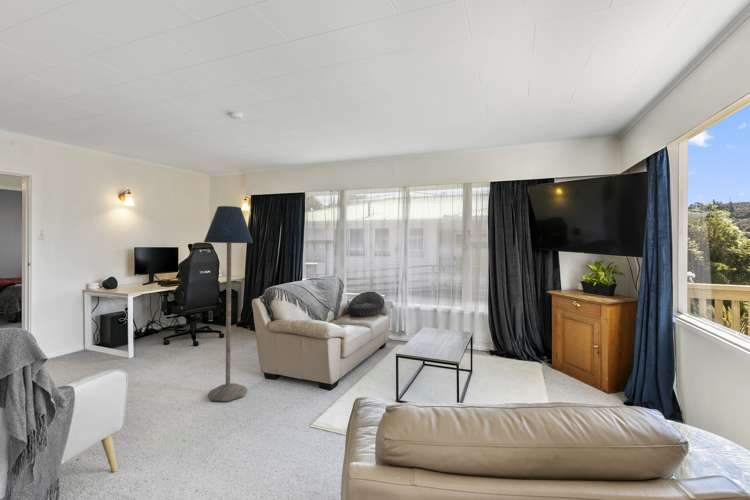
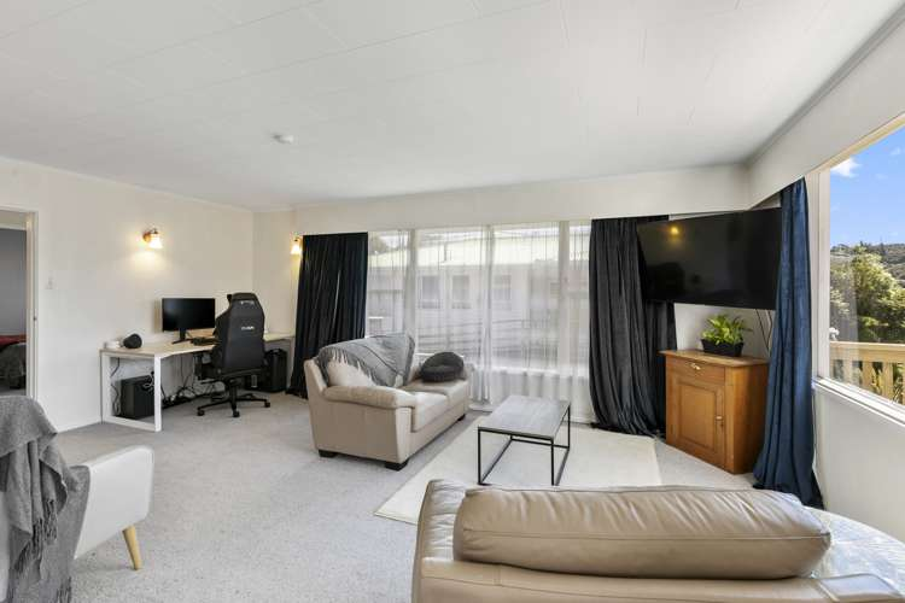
- floor lamp [203,205,254,402]
